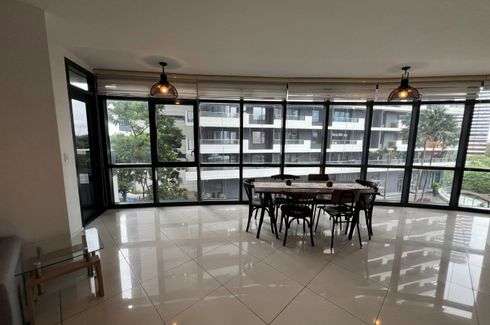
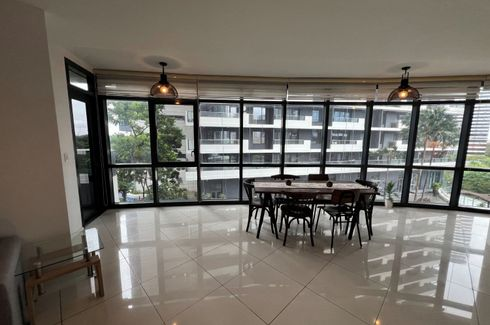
+ indoor plant [379,179,402,209]
